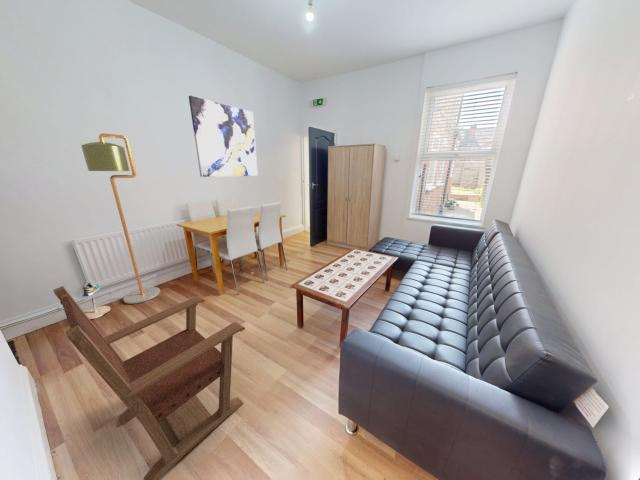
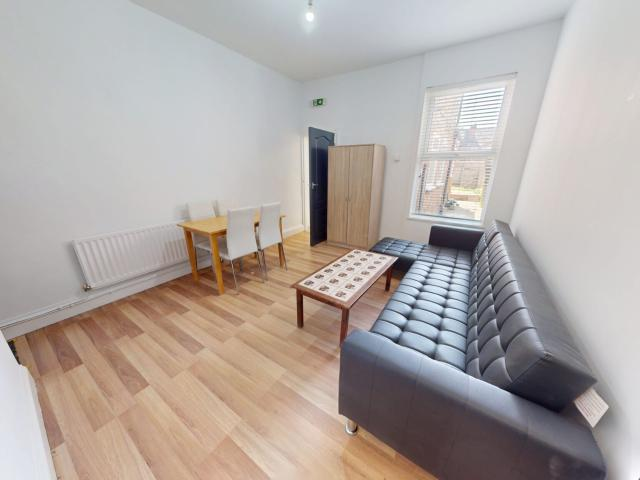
- wall art [188,95,259,178]
- armchair [52,285,246,480]
- floor lamp [80,132,161,305]
- shoe [81,282,111,320]
